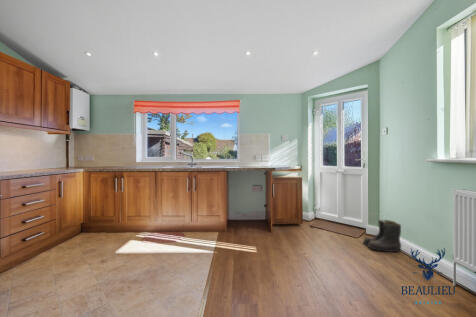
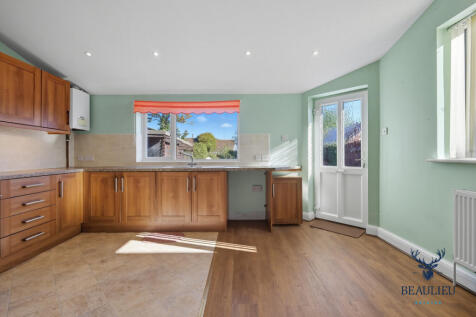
- boots [362,219,402,253]
